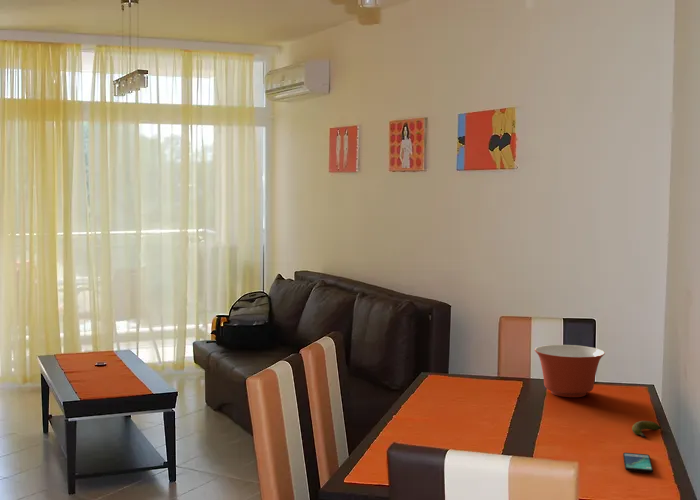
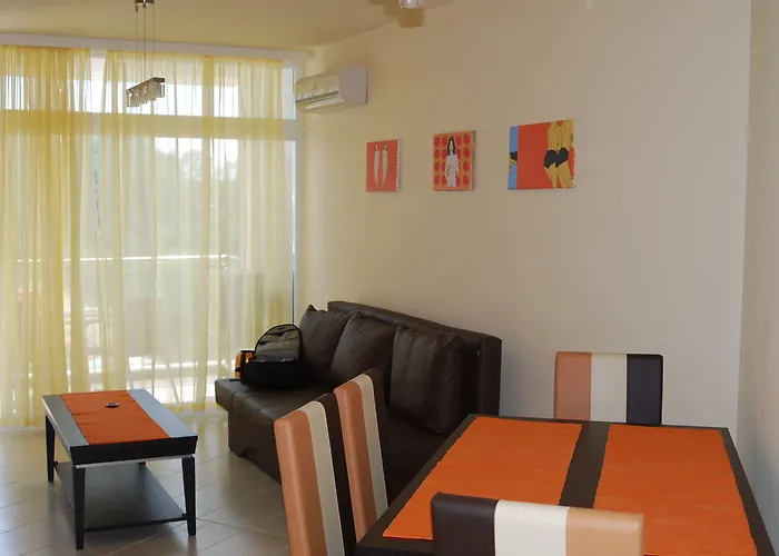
- mixing bowl [534,344,606,398]
- smartphone [622,452,654,474]
- banana [631,420,662,439]
